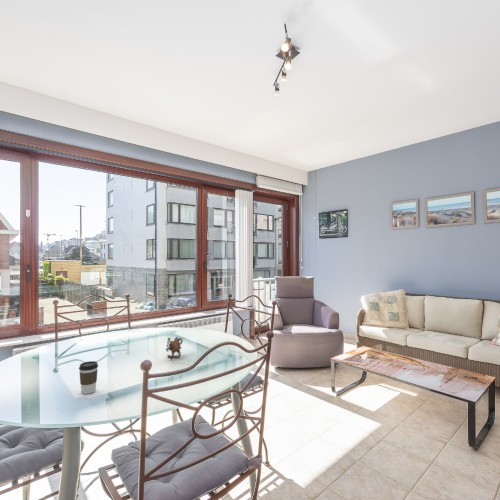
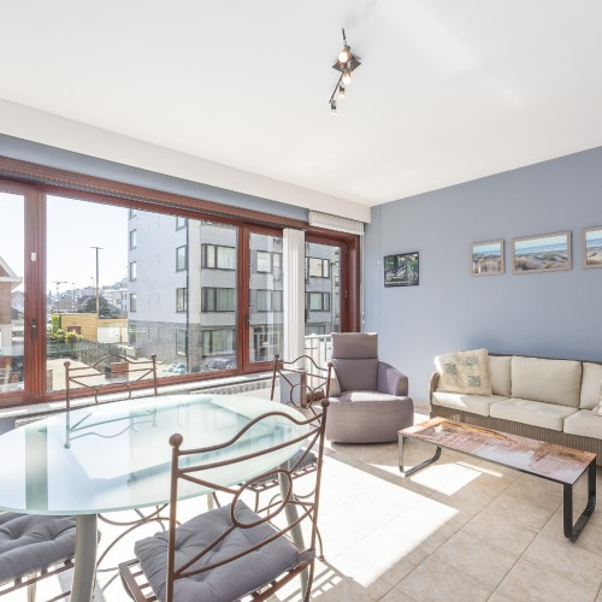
- teapot [165,336,184,361]
- coffee cup [78,360,99,395]
